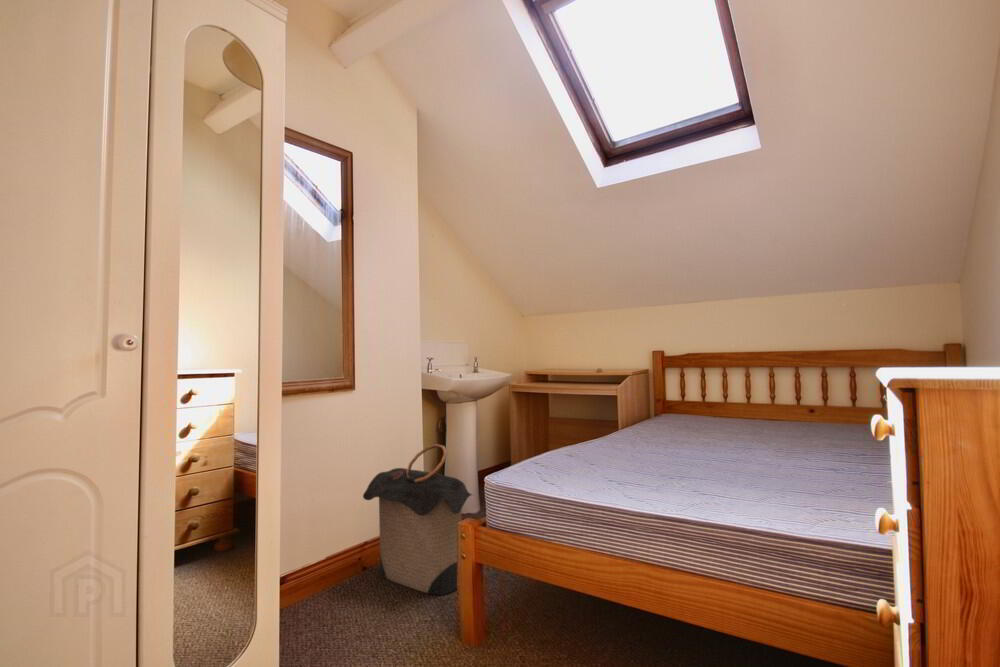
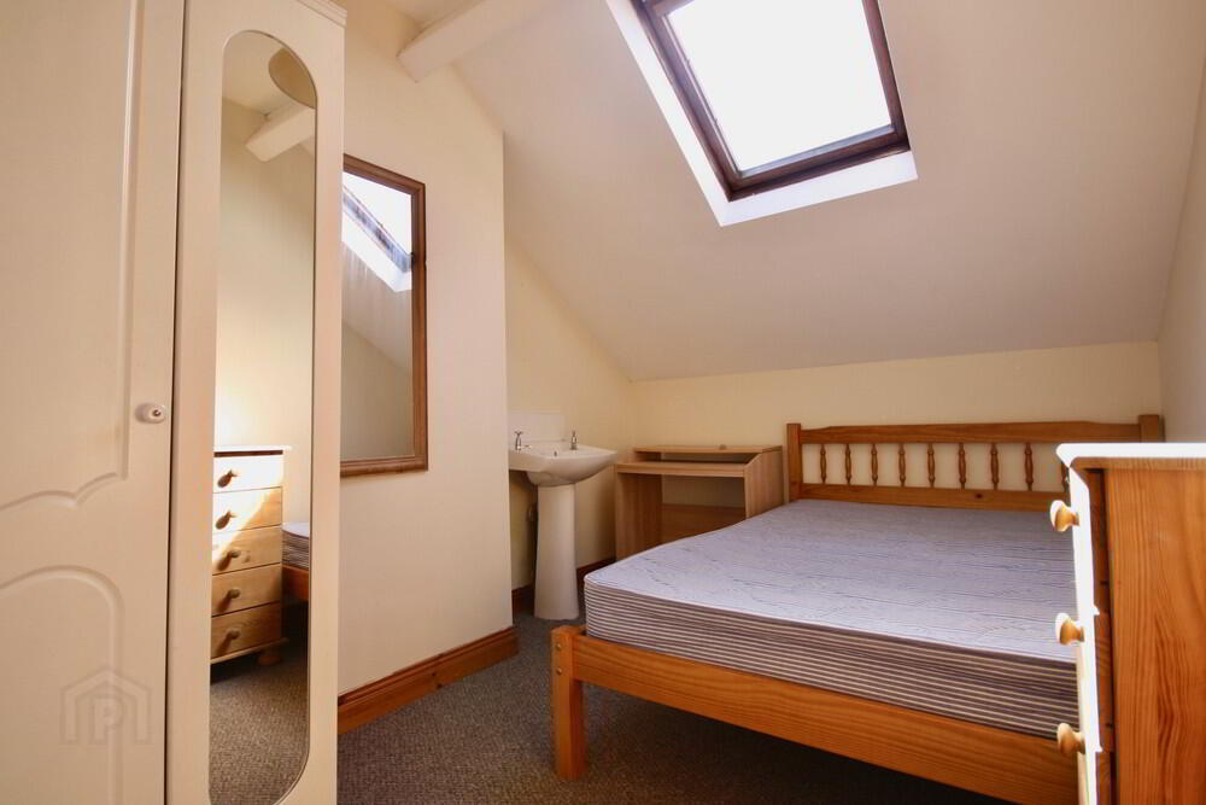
- laundry hamper [362,443,474,596]
